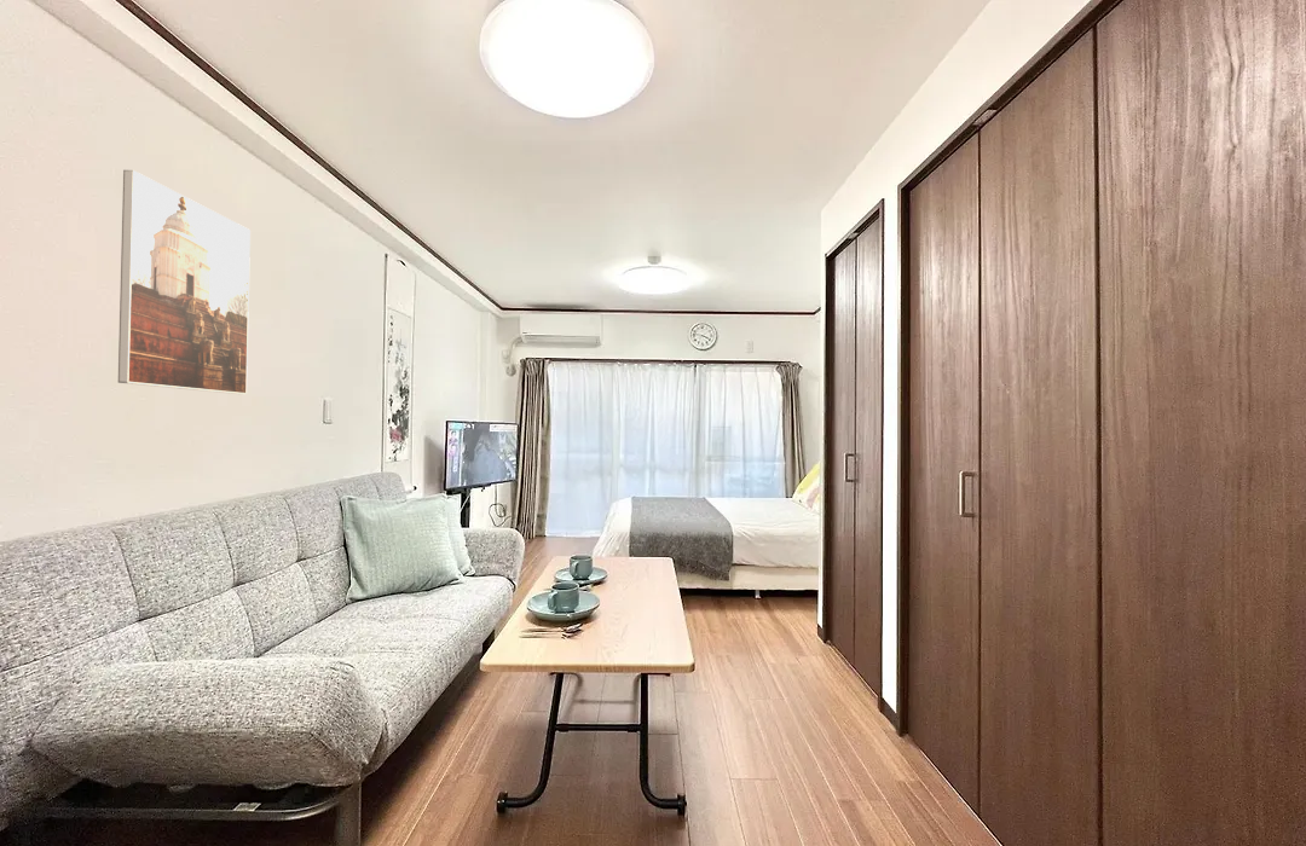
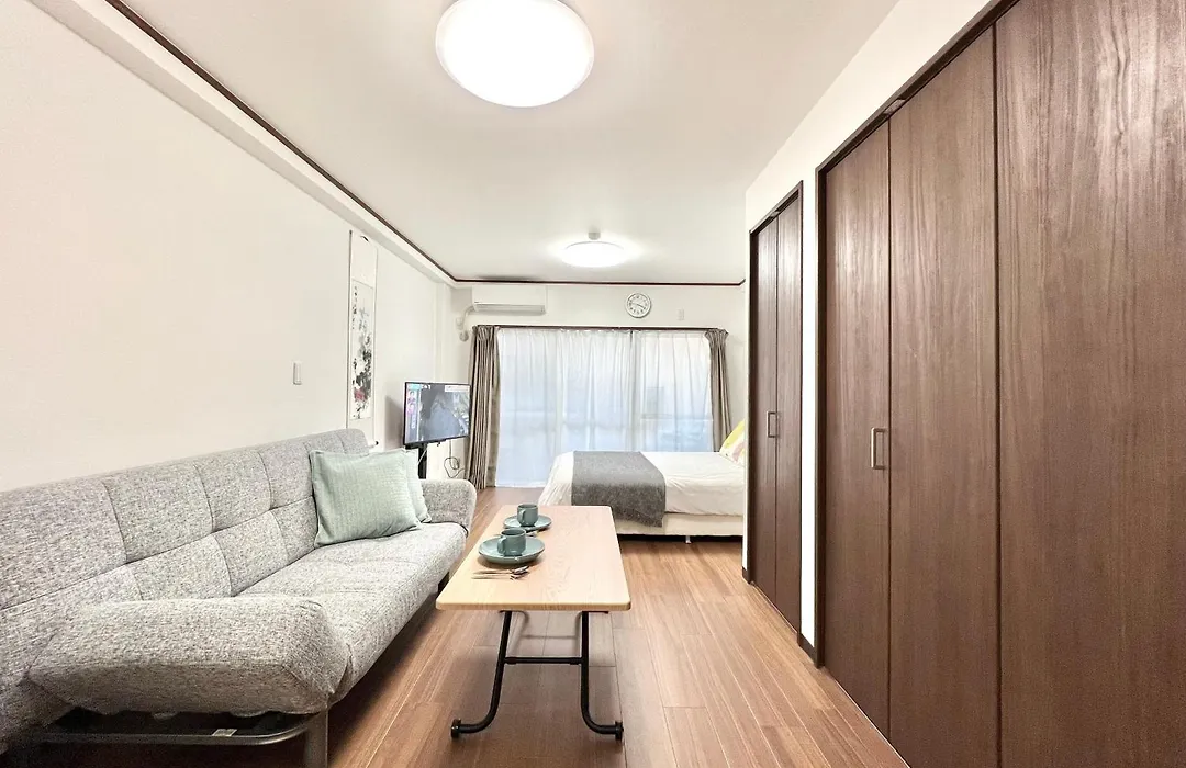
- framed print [117,169,252,395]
